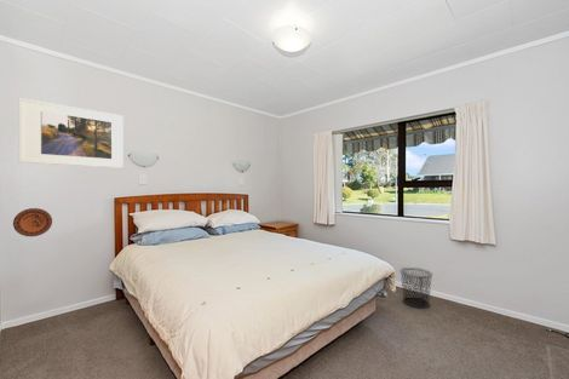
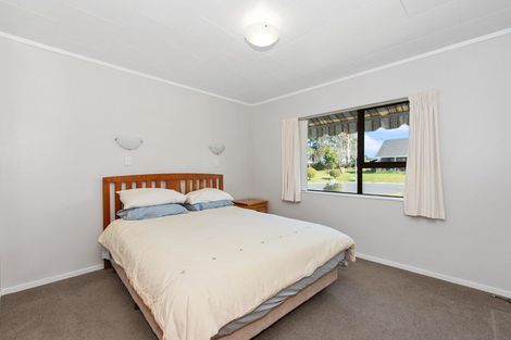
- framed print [17,97,123,170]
- decorative plate [12,207,53,237]
- waste bin [398,266,433,310]
